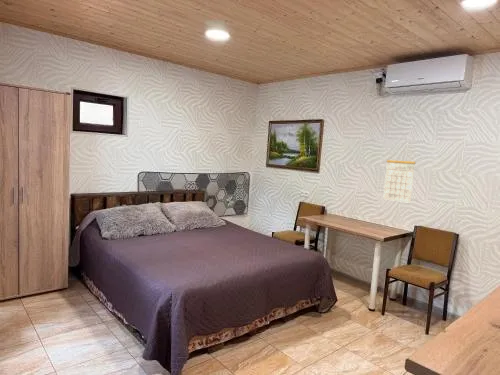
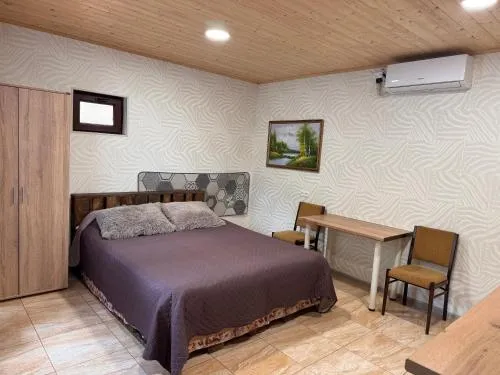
- calendar [382,151,417,204]
